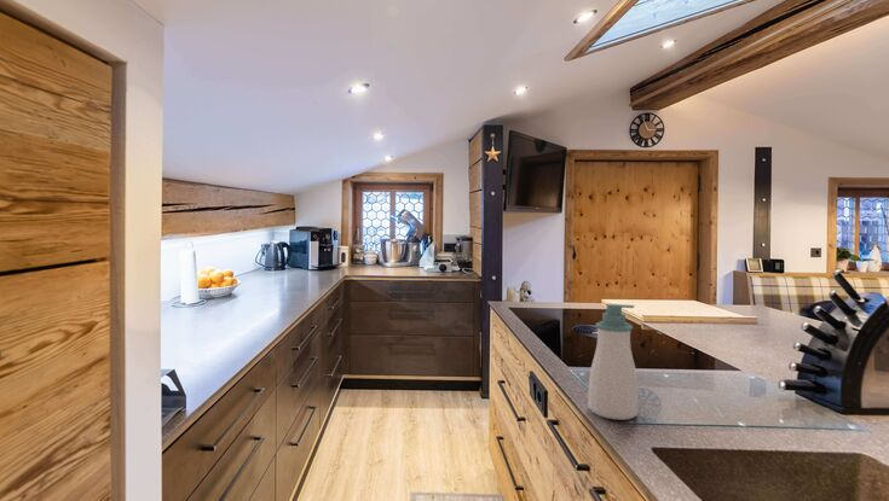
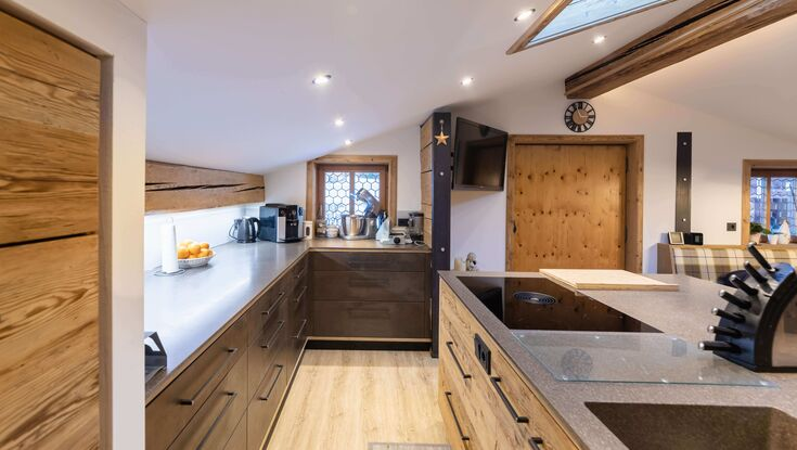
- soap bottle [587,303,639,421]
